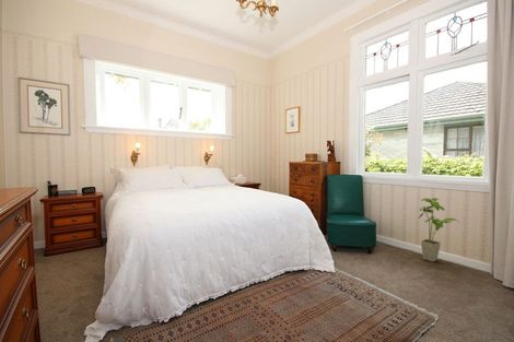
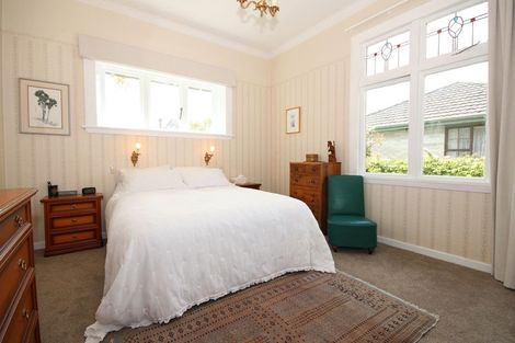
- house plant [418,197,460,262]
